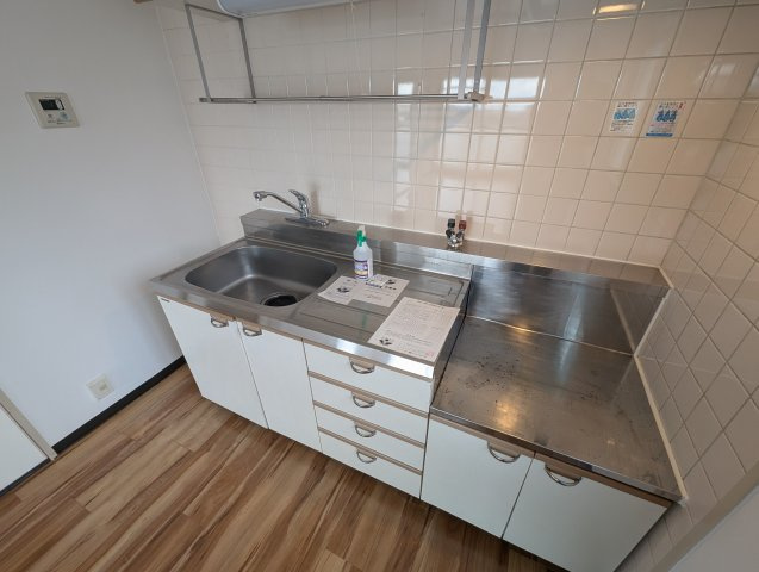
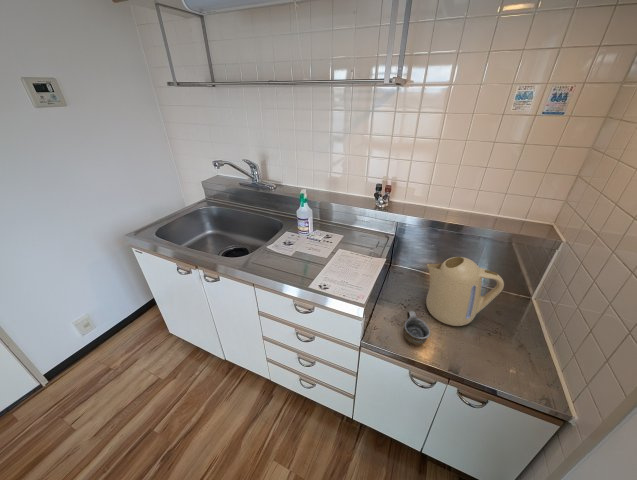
+ cup [402,310,431,346]
+ kettle [425,256,505,327]
